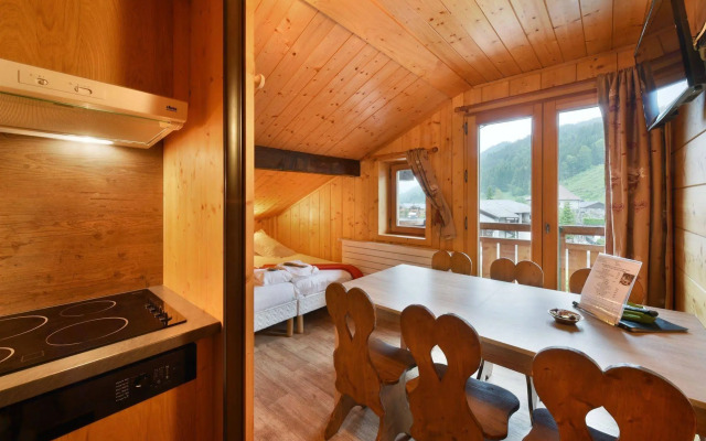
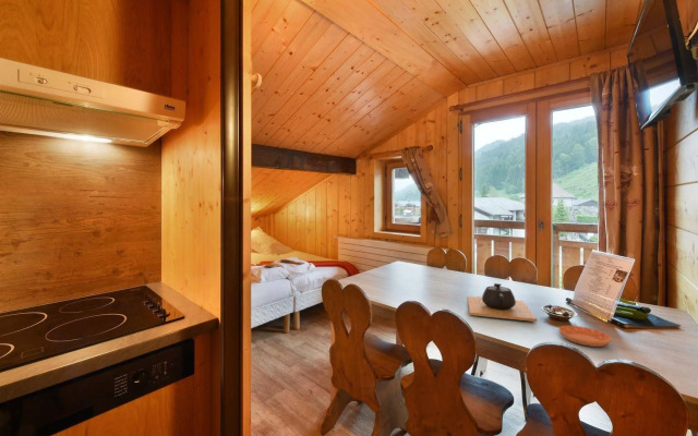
+ saucer [557,325,613,348]
+ teapot [467,282,538,323]
